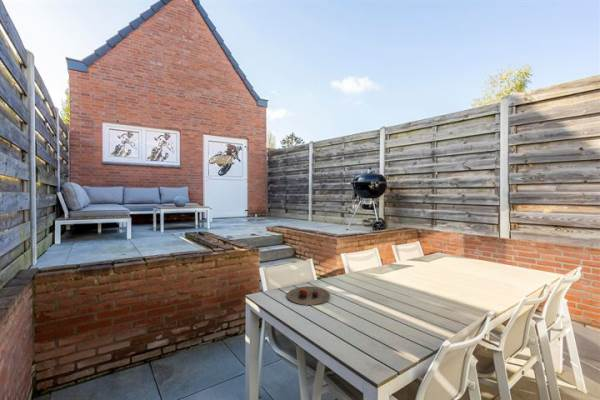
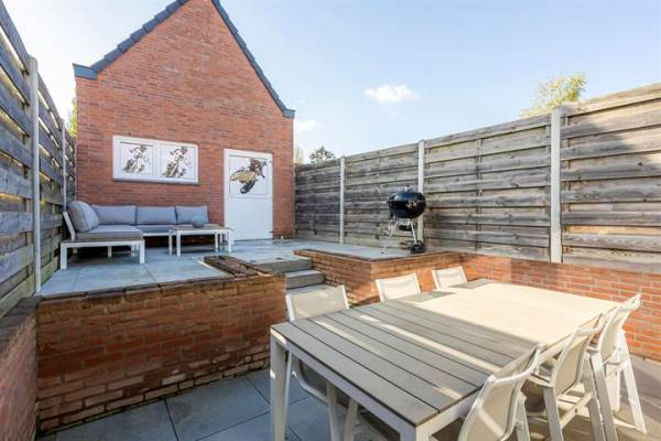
- plate [286,285,331,306]
